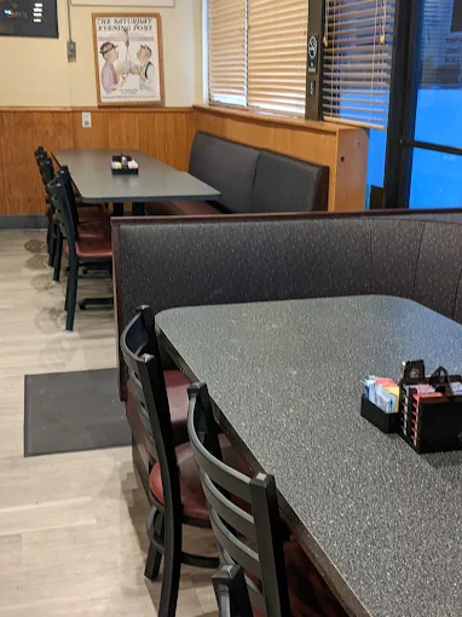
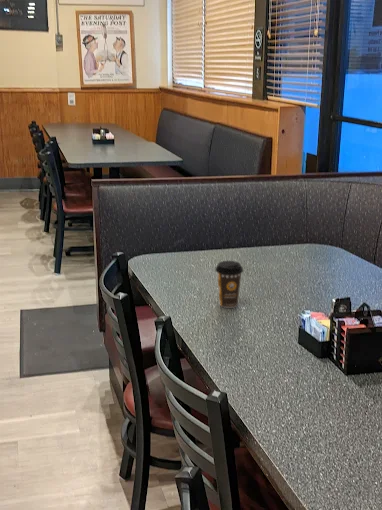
+ coffee cup [214,260,244,309]
